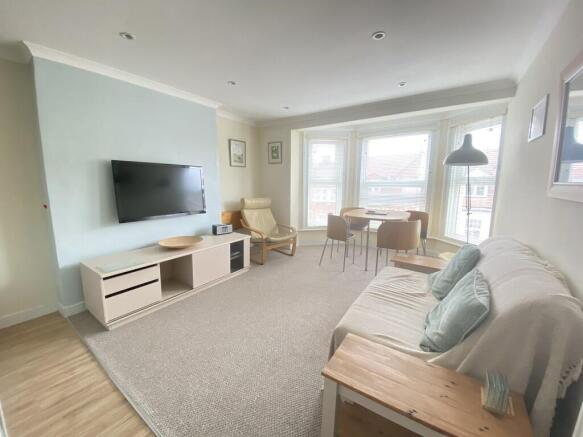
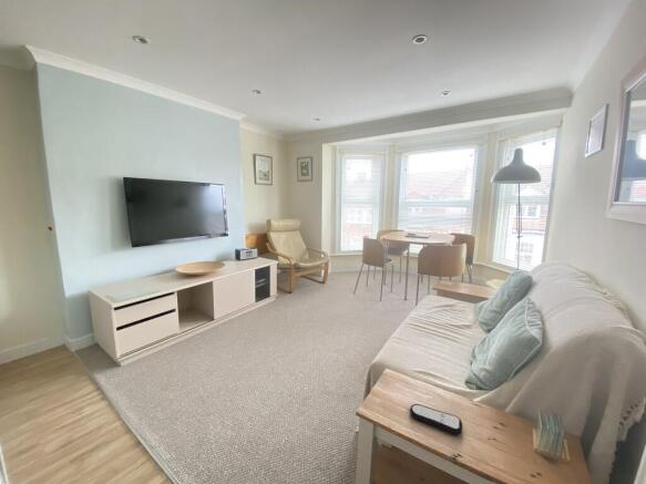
+ remote control [409,403,463,435]
